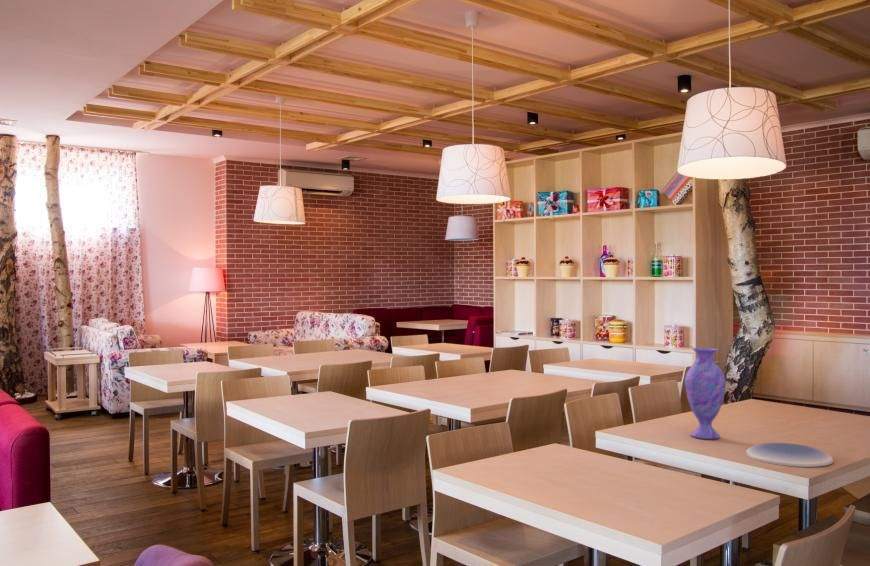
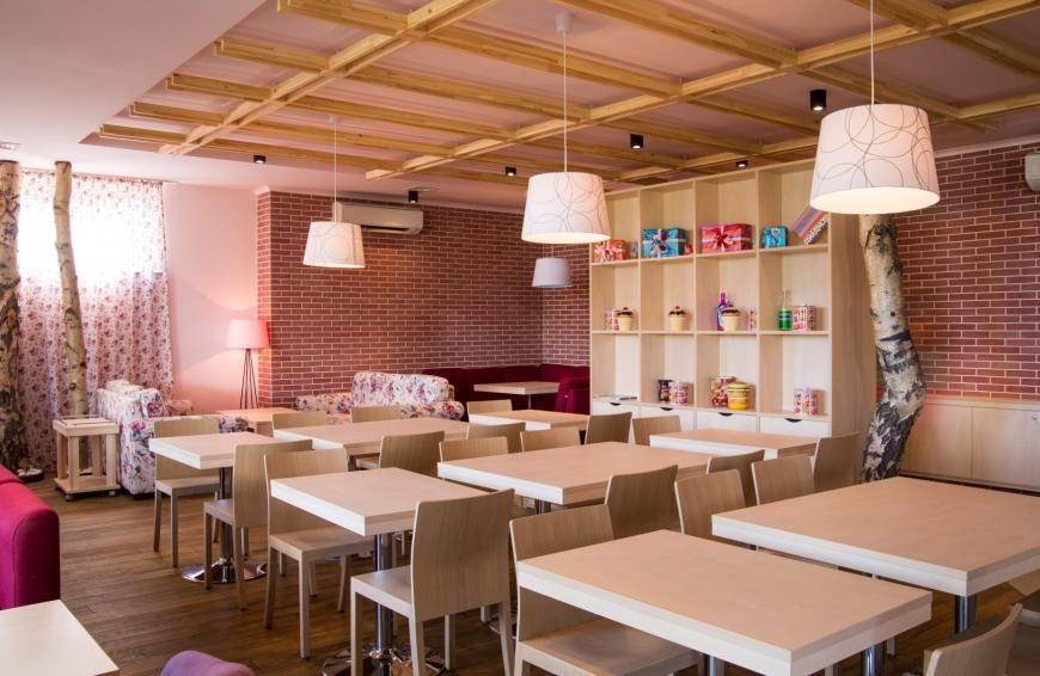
- vase [684,347,727,440]
- plate [745,442,834,468]
